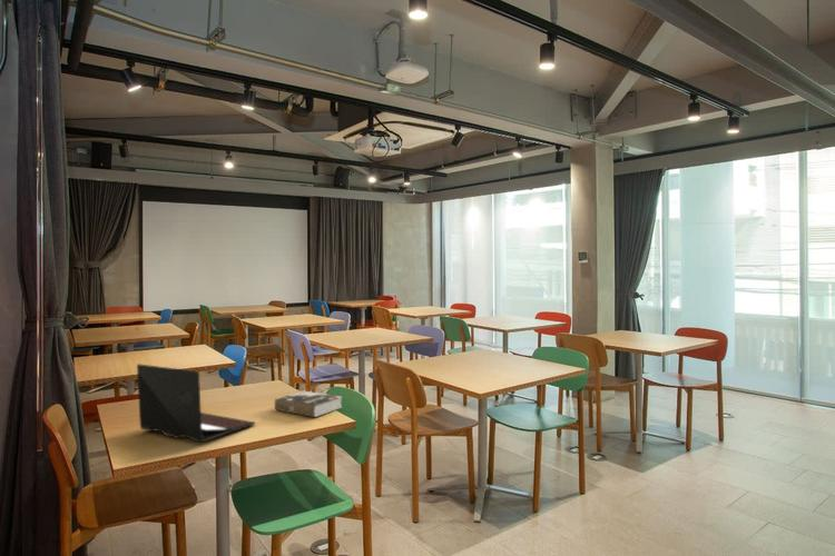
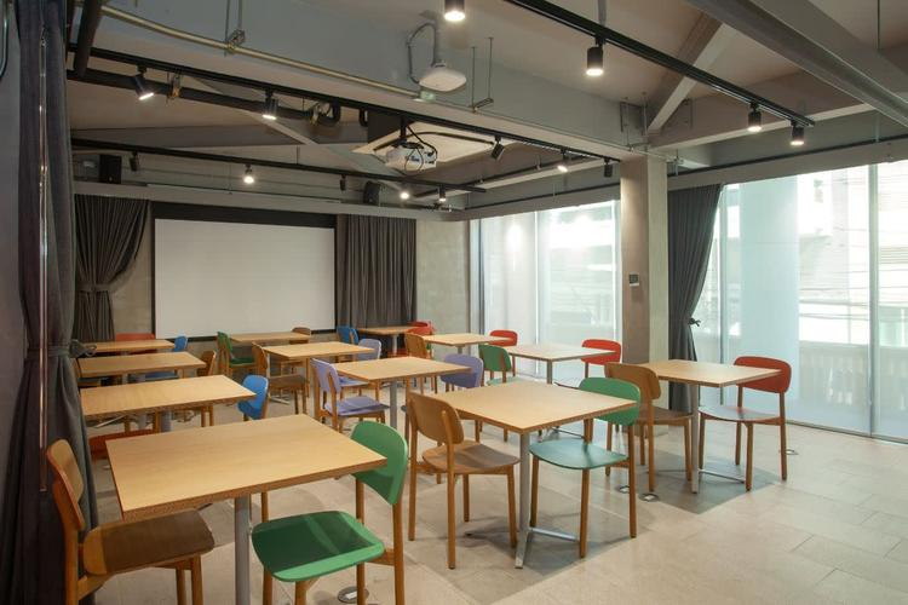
- book [274,390,344,418]
- laptop [136,363,256,444]
